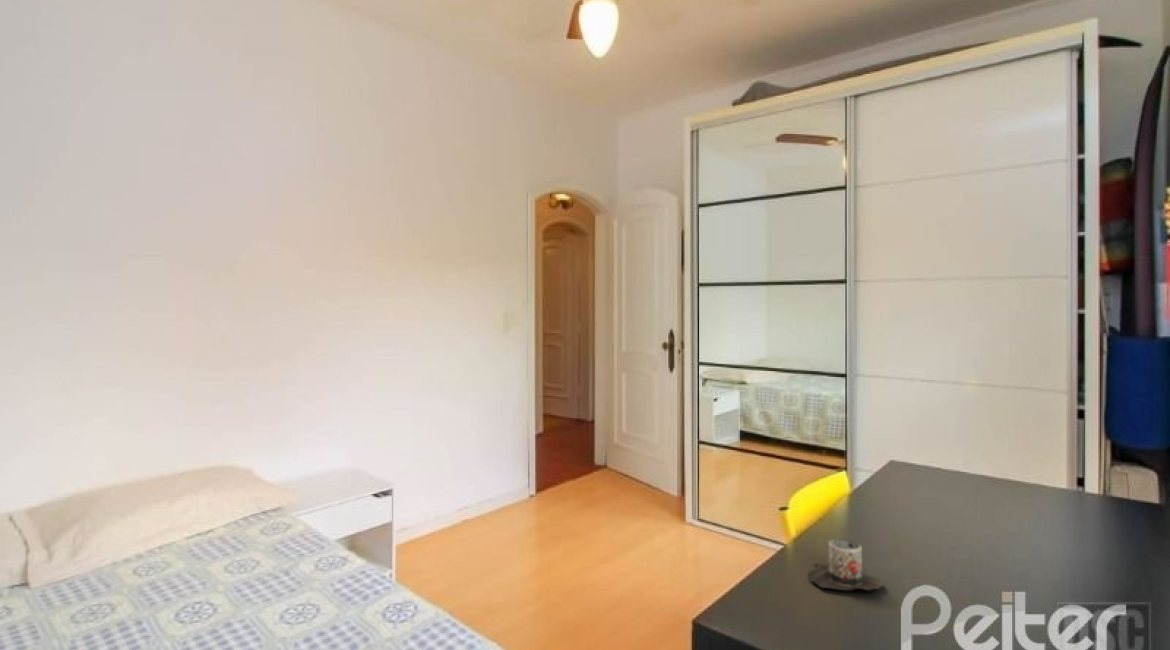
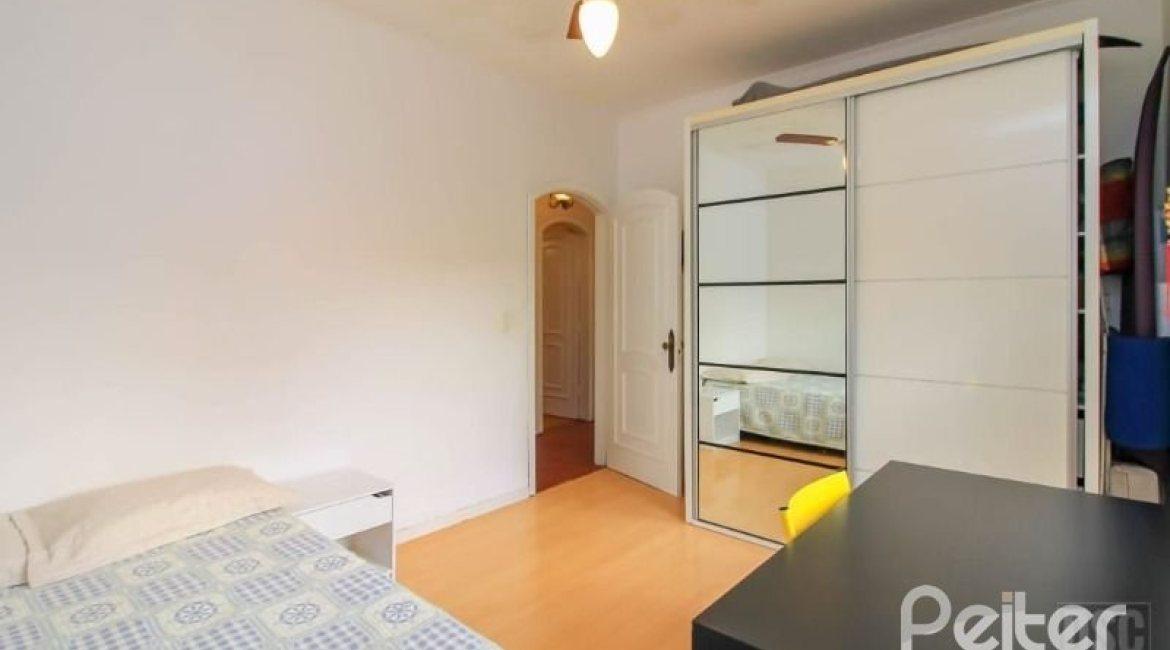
- mug [809,538,884,591]
